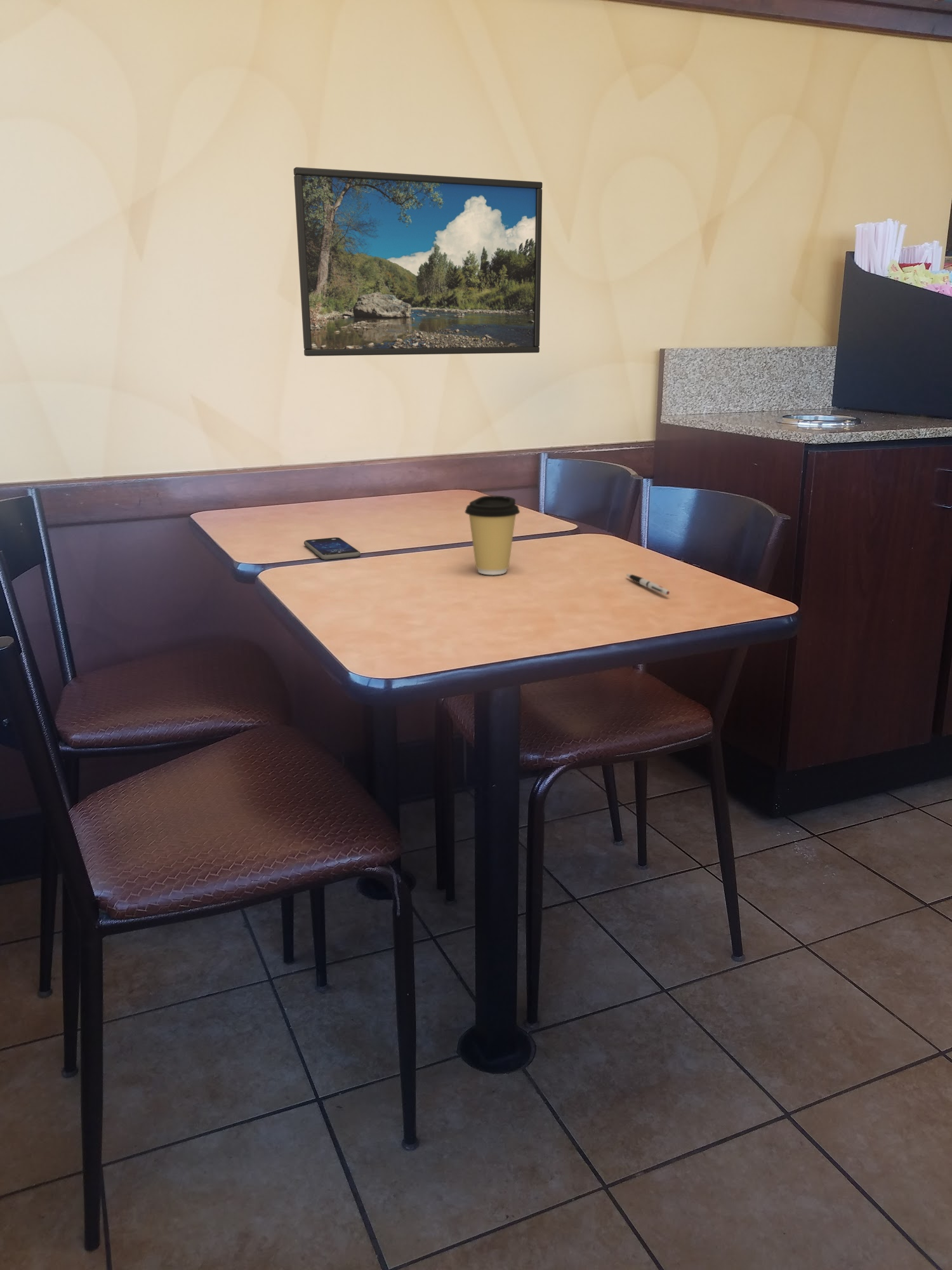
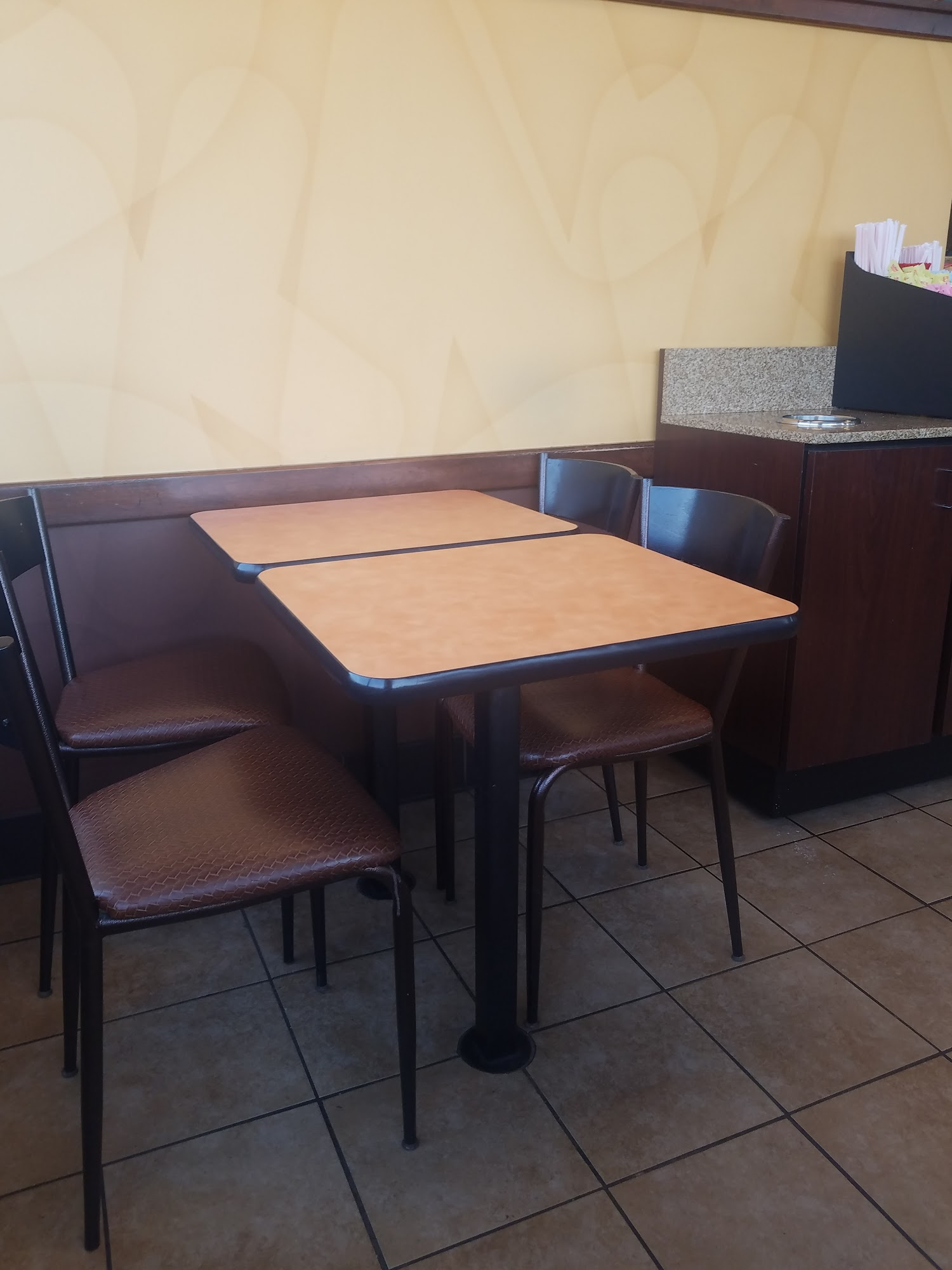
- pen [626,573,670,596]
- coffee cup [464,495,520,575]
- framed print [293,166,543,357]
- smartphone [303,537,361,561]
